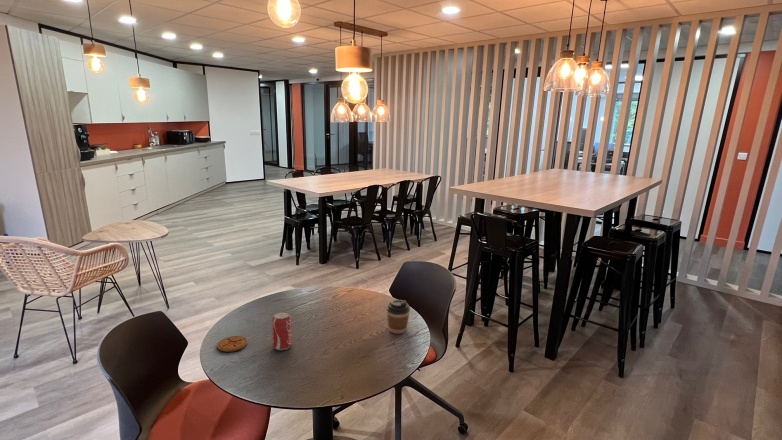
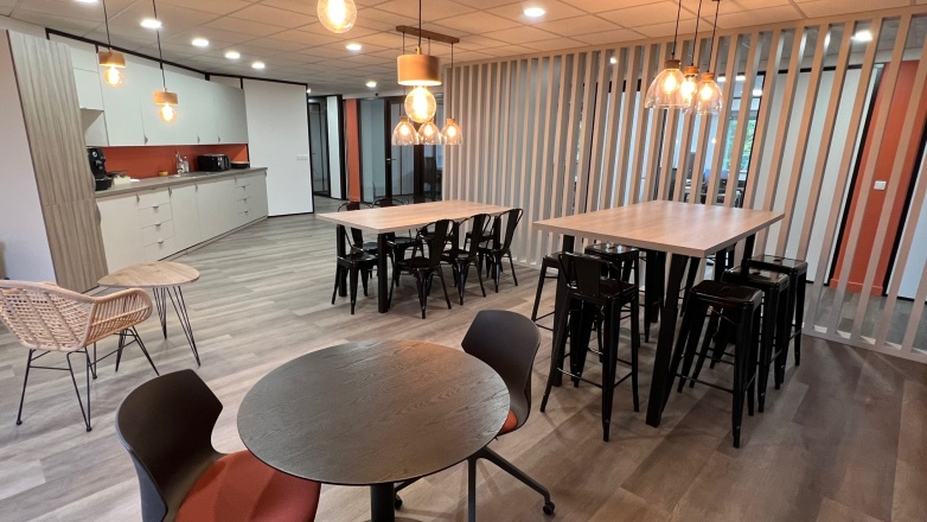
- coffee cup [385,299,411,335]
- beverage can [271,311,293,351]
- coaster [216,335,248,353]
